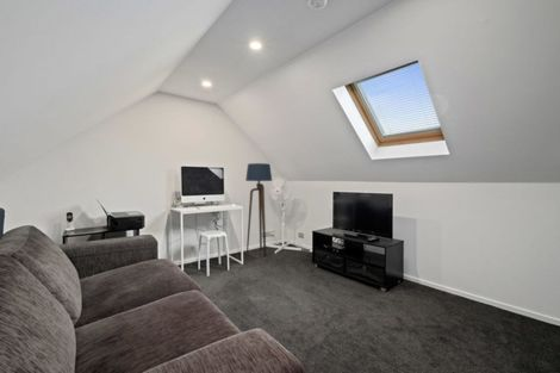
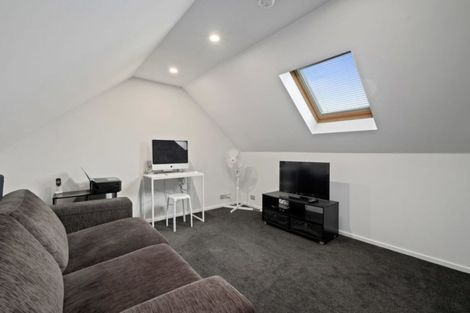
- floor lamp [244,162,273,257]
